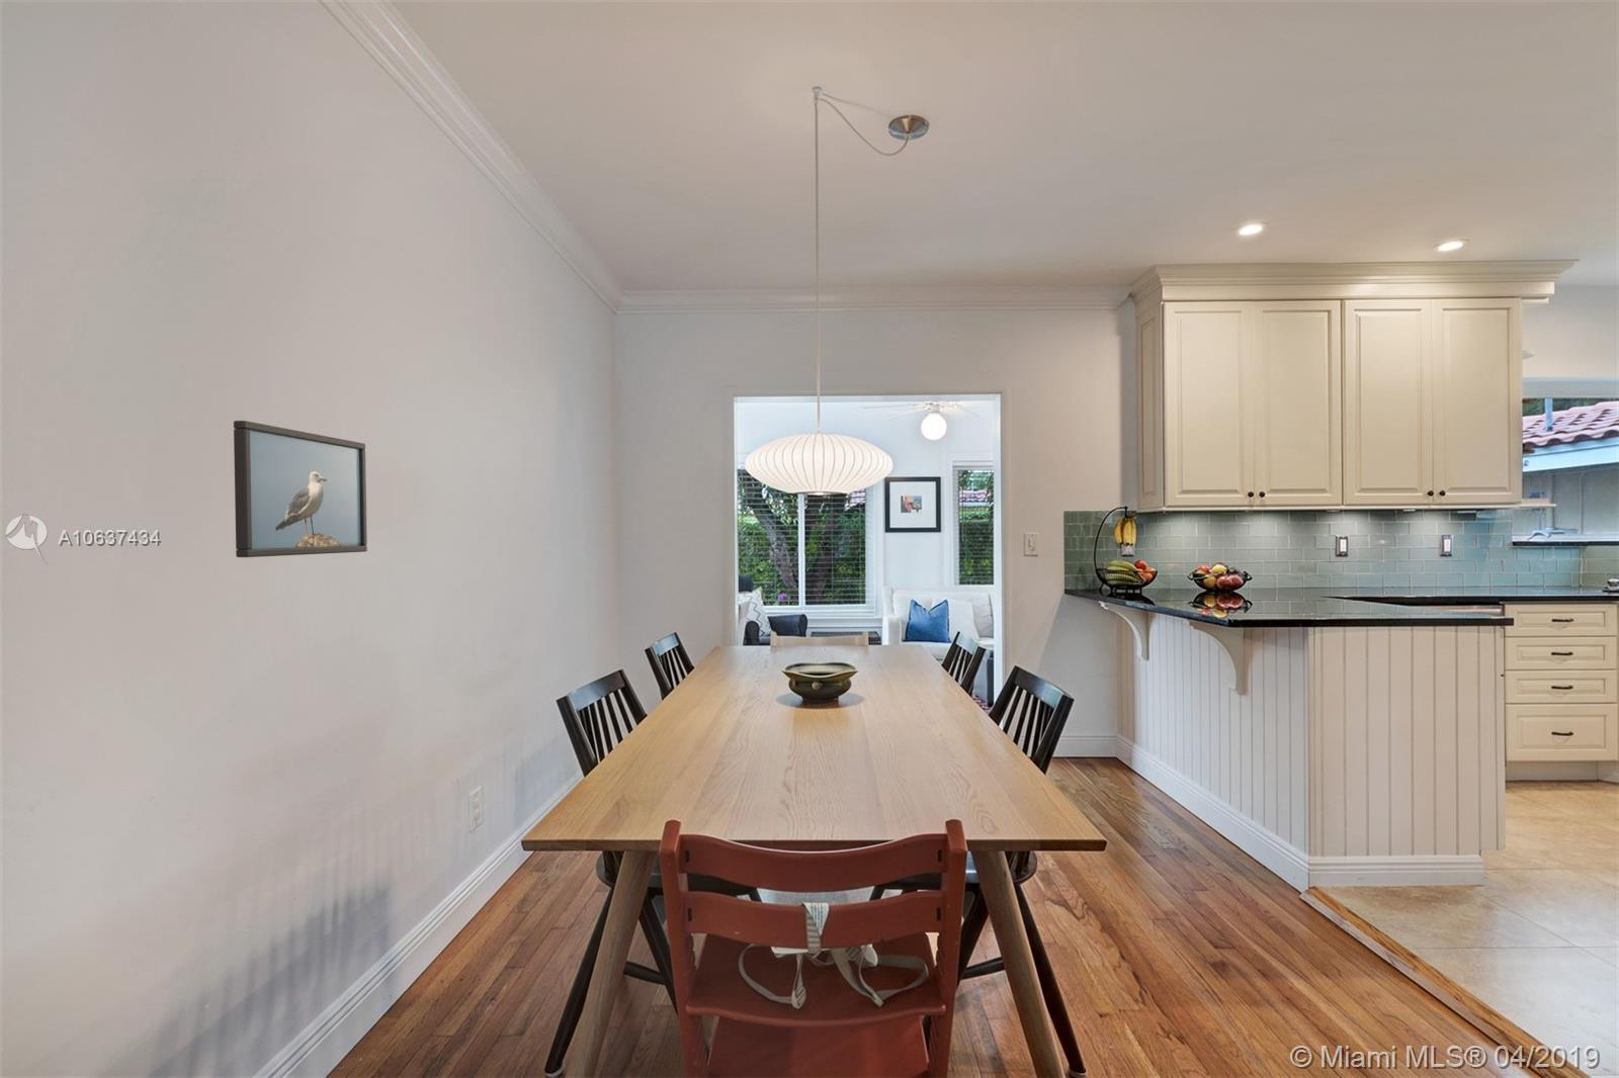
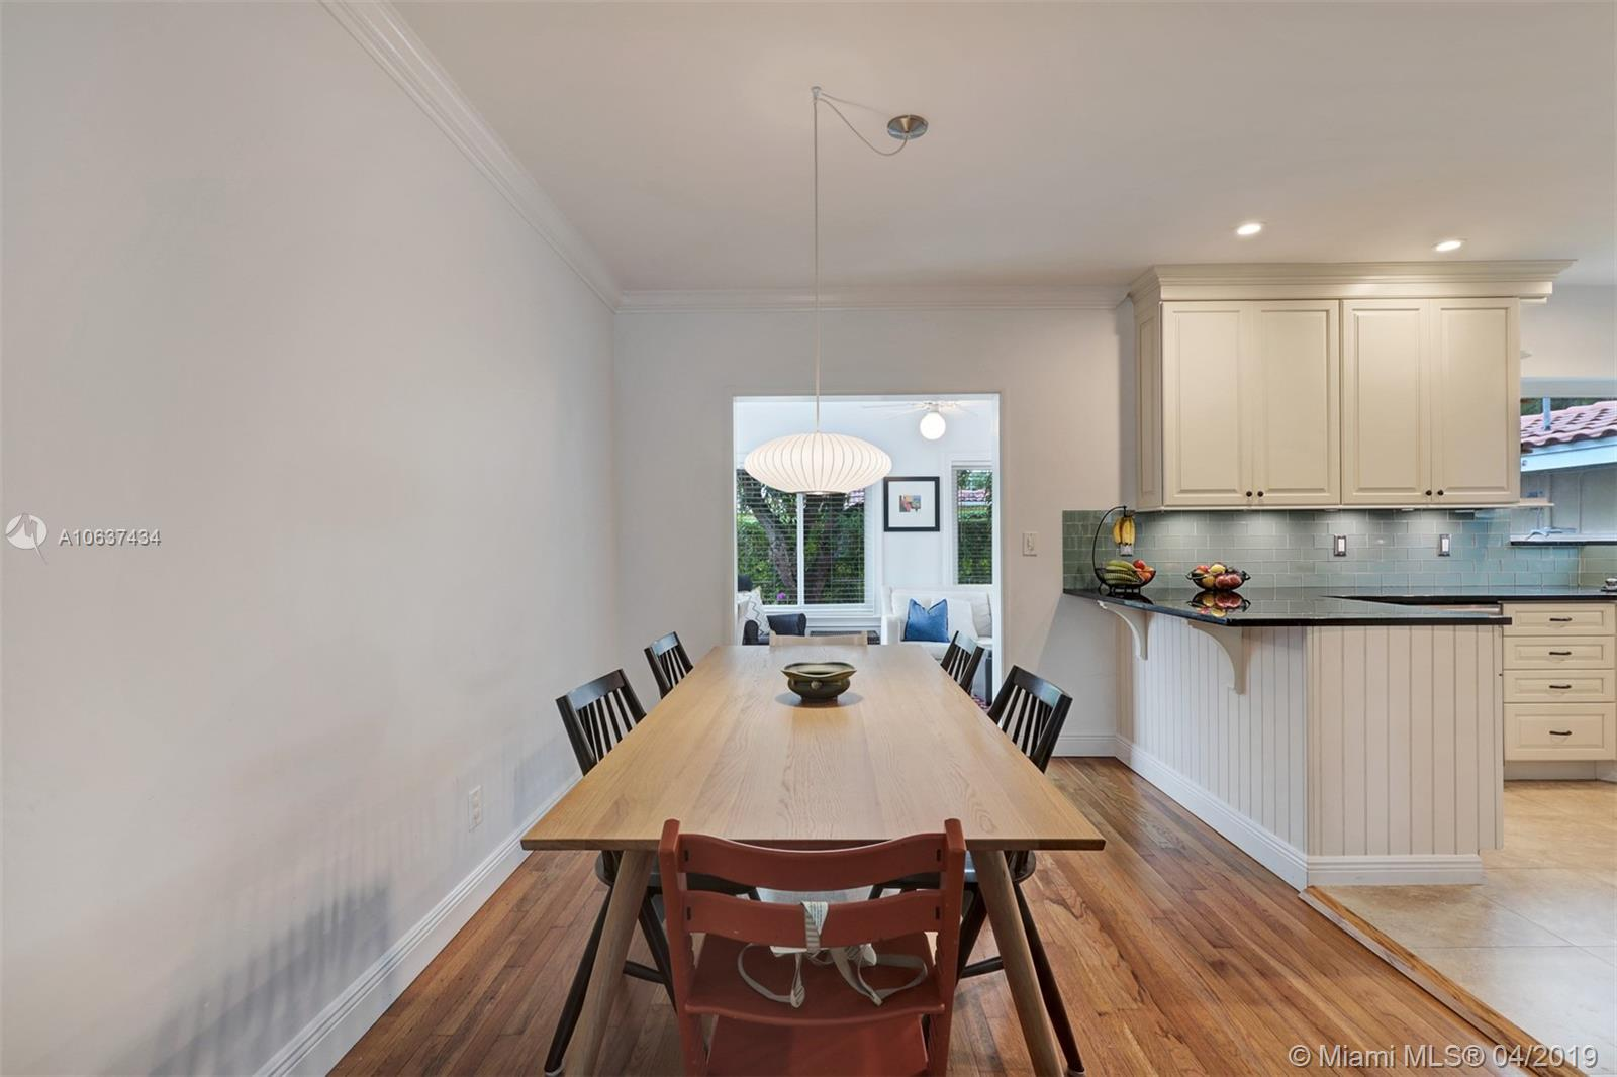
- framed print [232,420,368,558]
